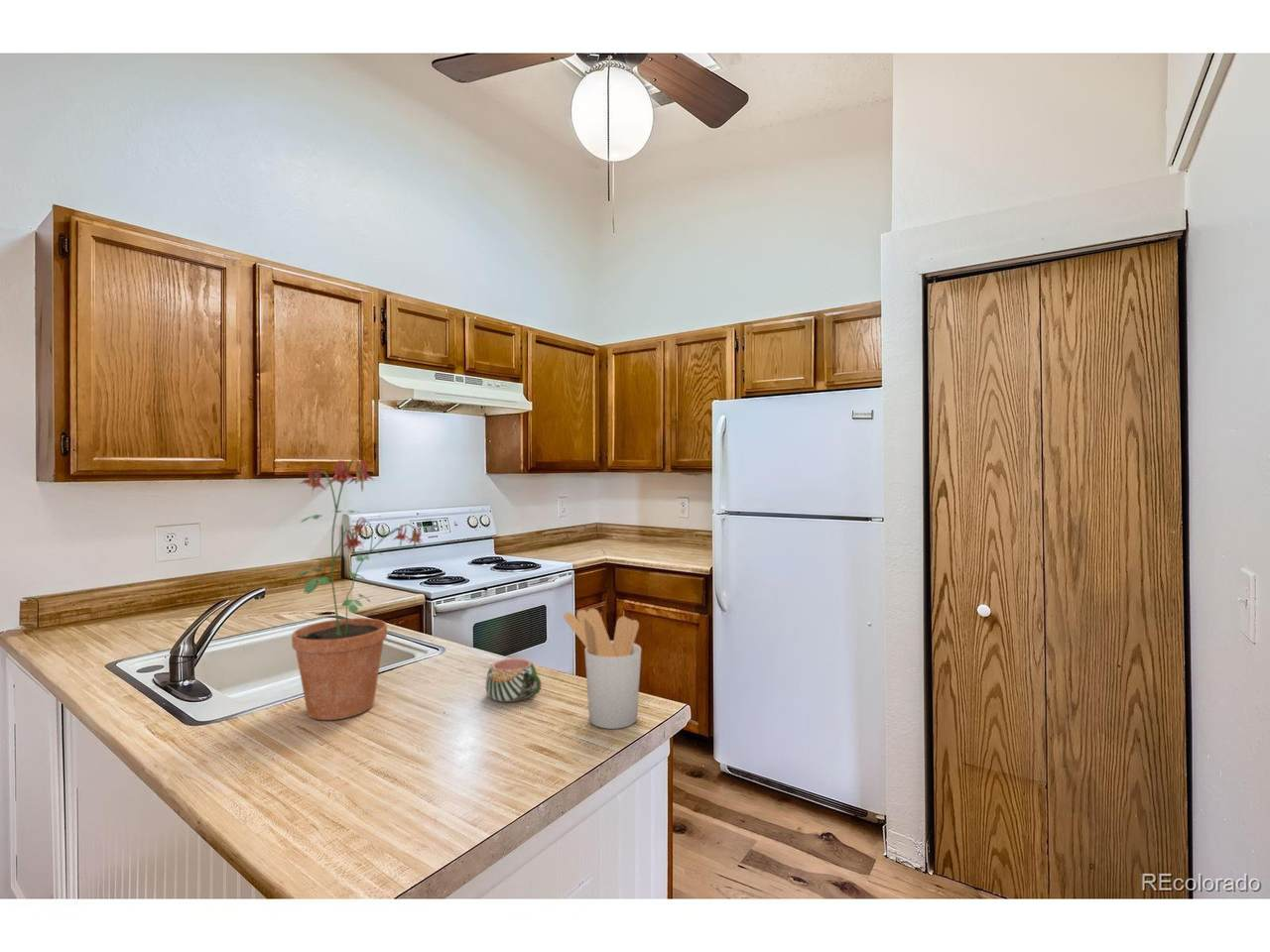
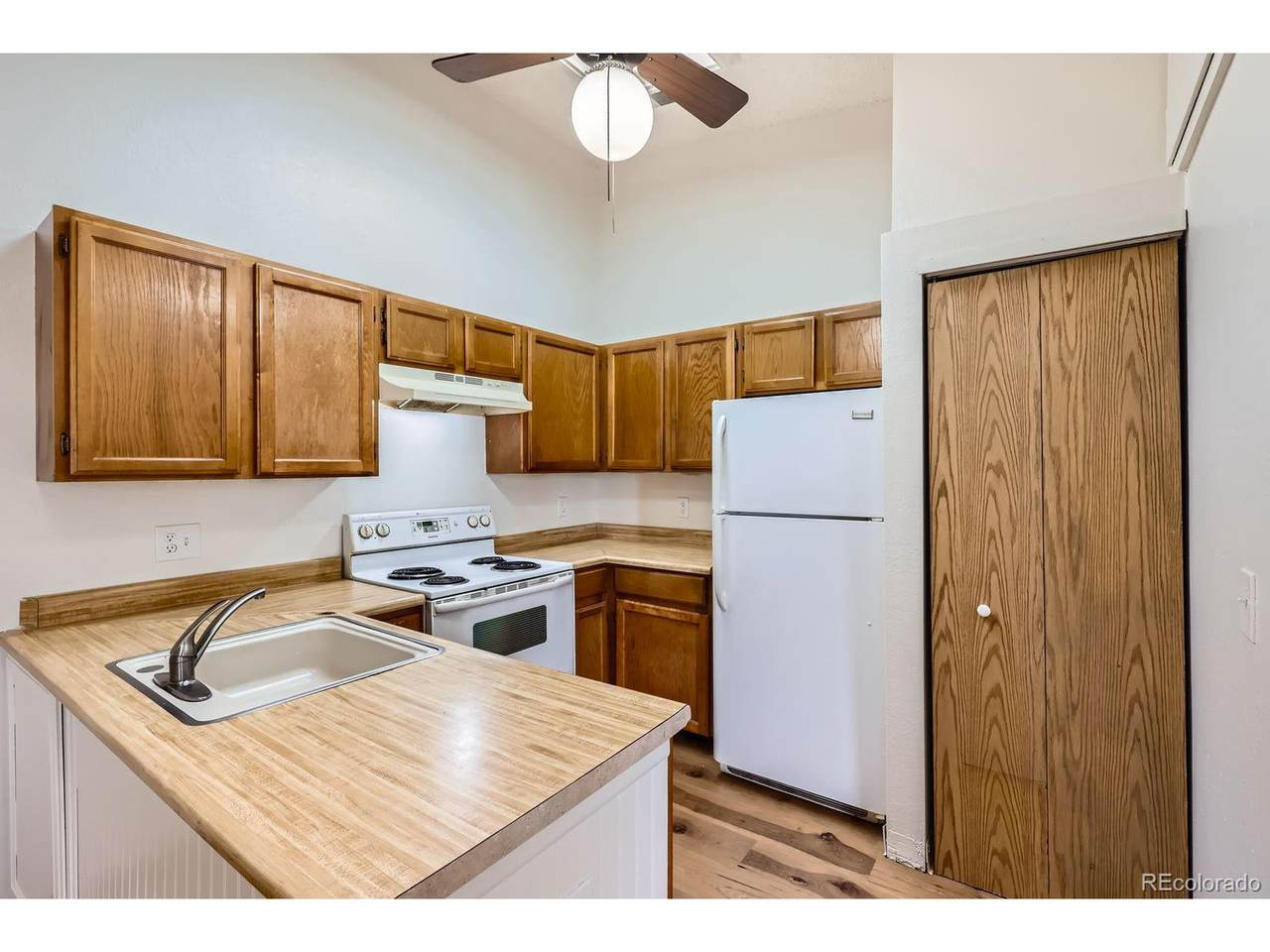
- utensil holder [563,608,642,730]
- potted plant [291,458,425,721]
- mug [485,656,542,703]
